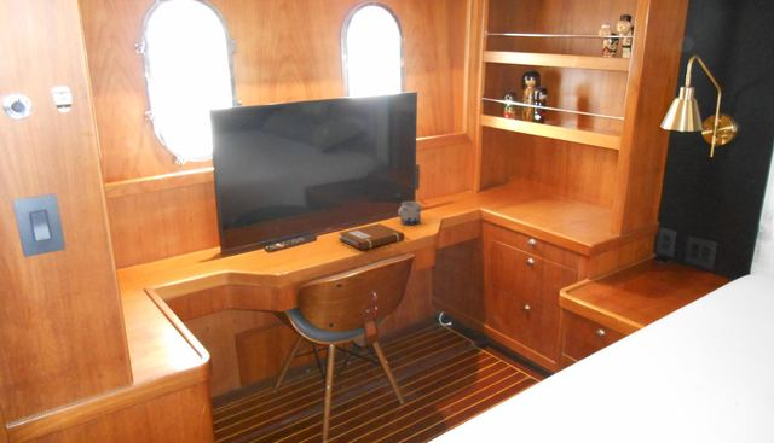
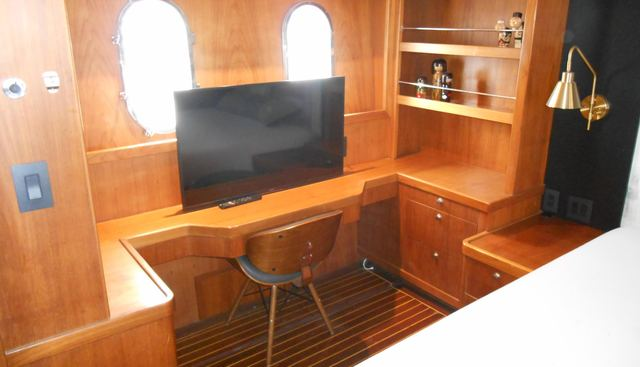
- mug [397,200,422,226]
- notebook [337,222,405,251]
